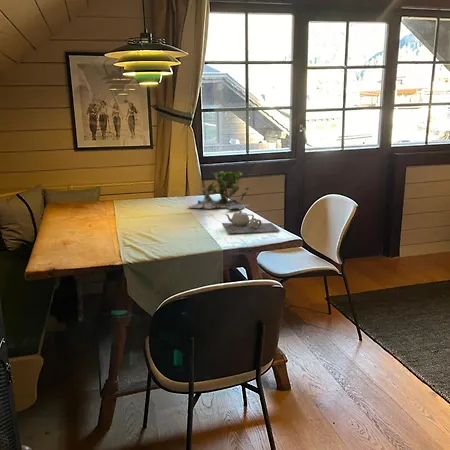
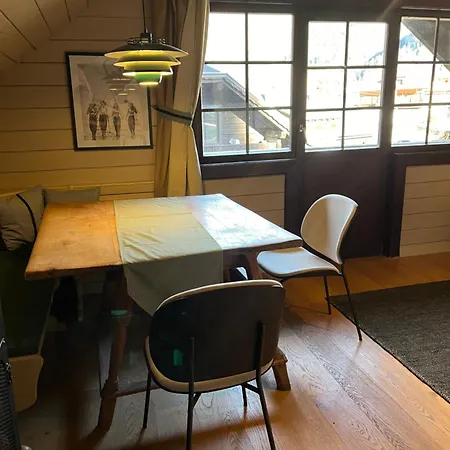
- plant [189,170,251,211]
- teapot [221,210,281,234]
